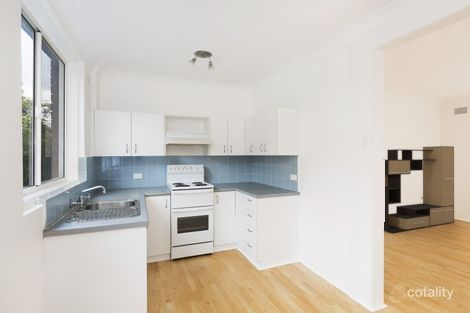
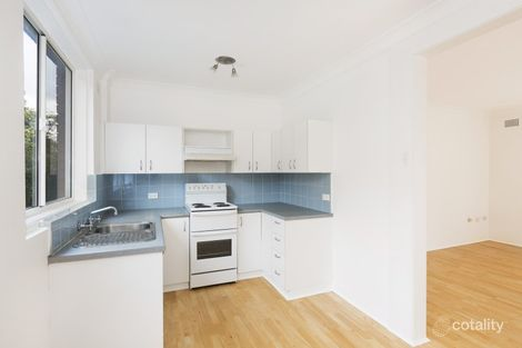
- media console [383,145,455,233]
